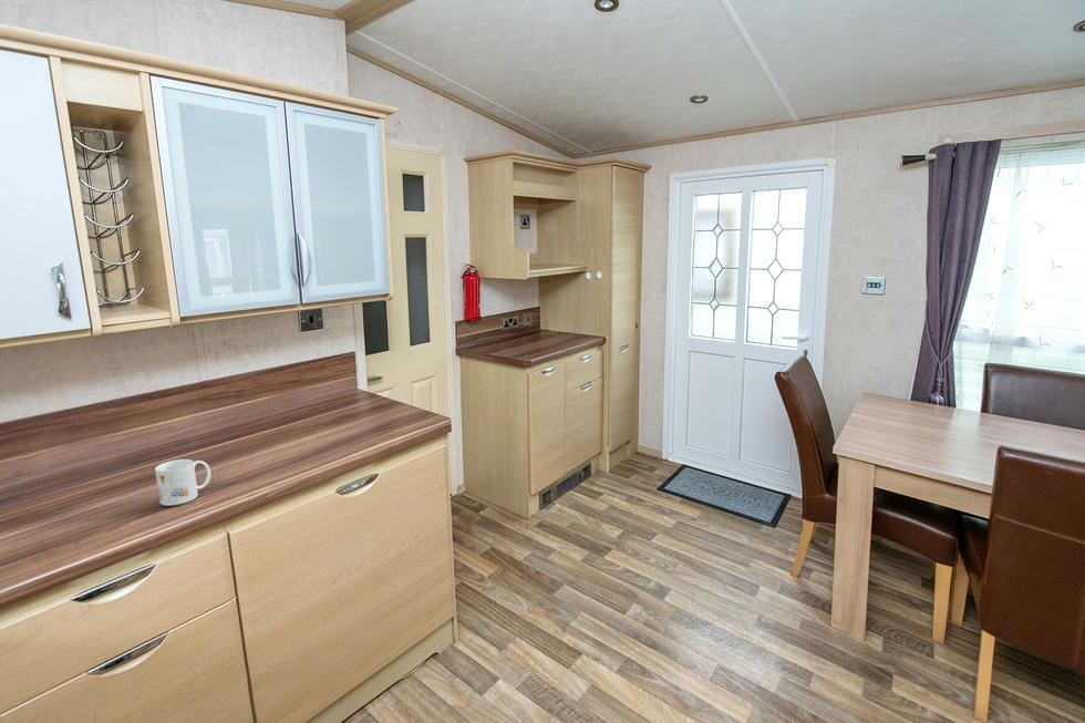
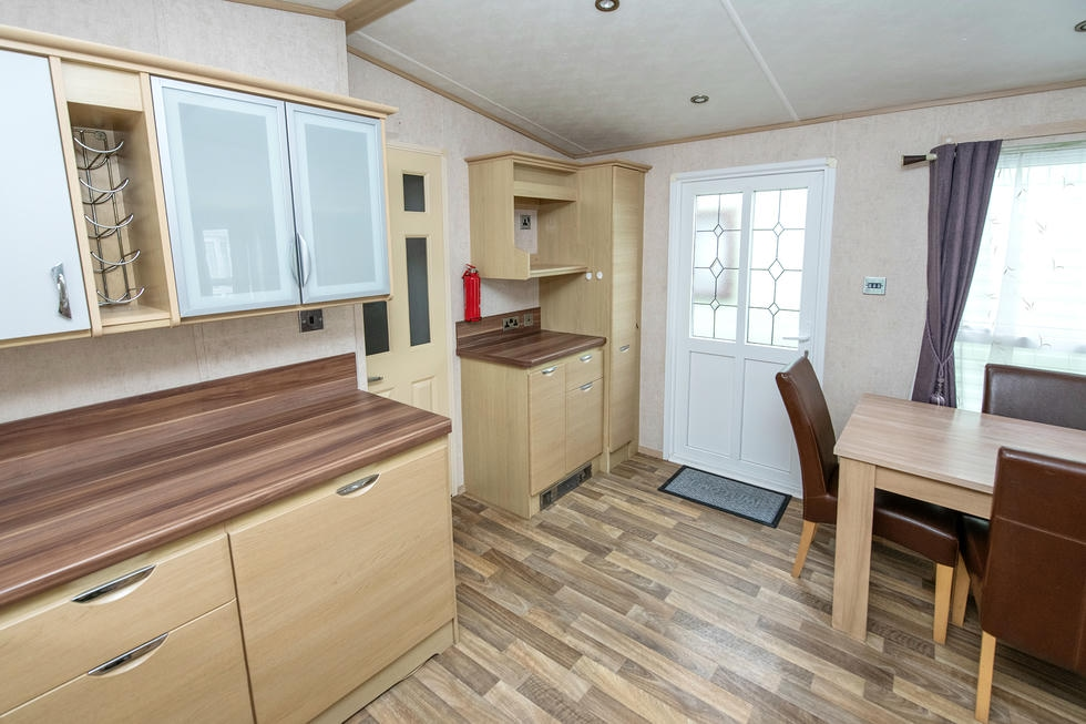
- mug [154,458,211,507]
